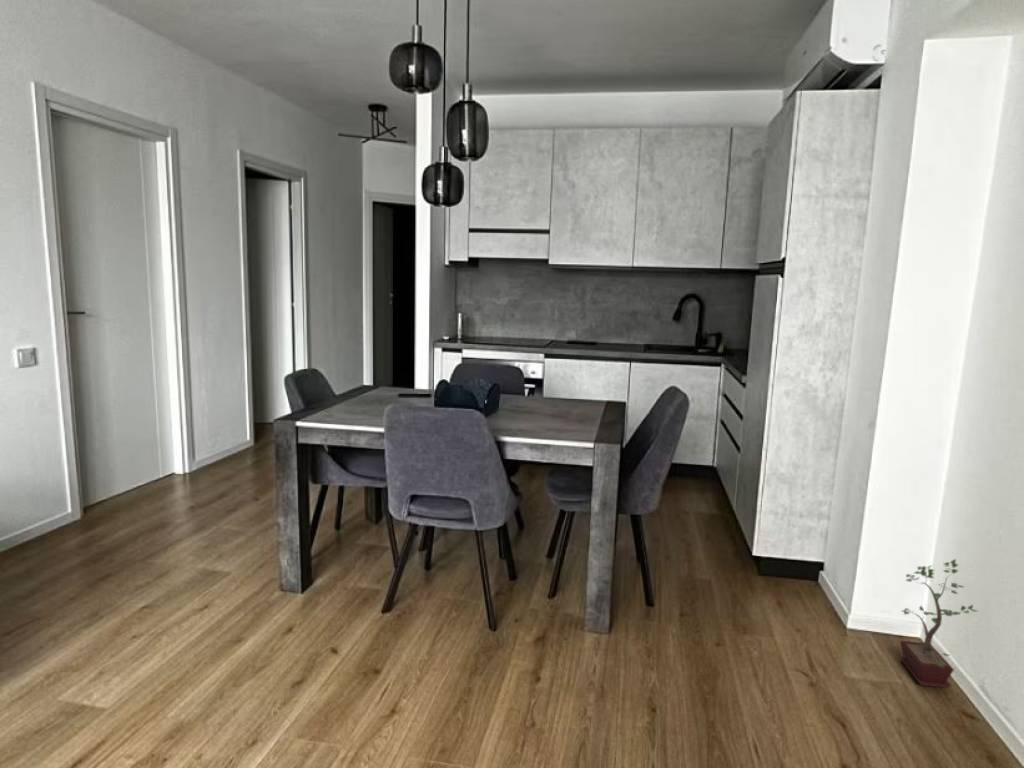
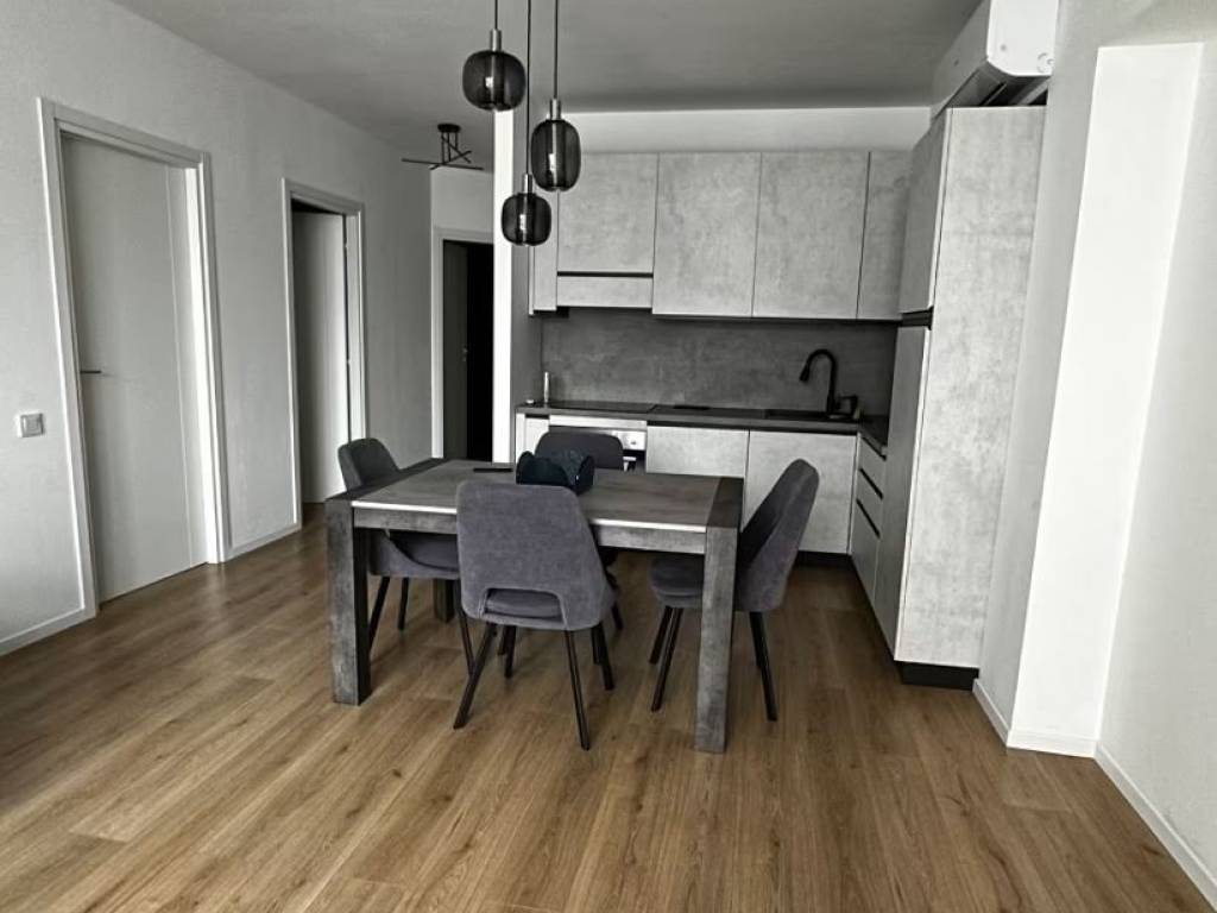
- potted plant [898,558,978,689]
